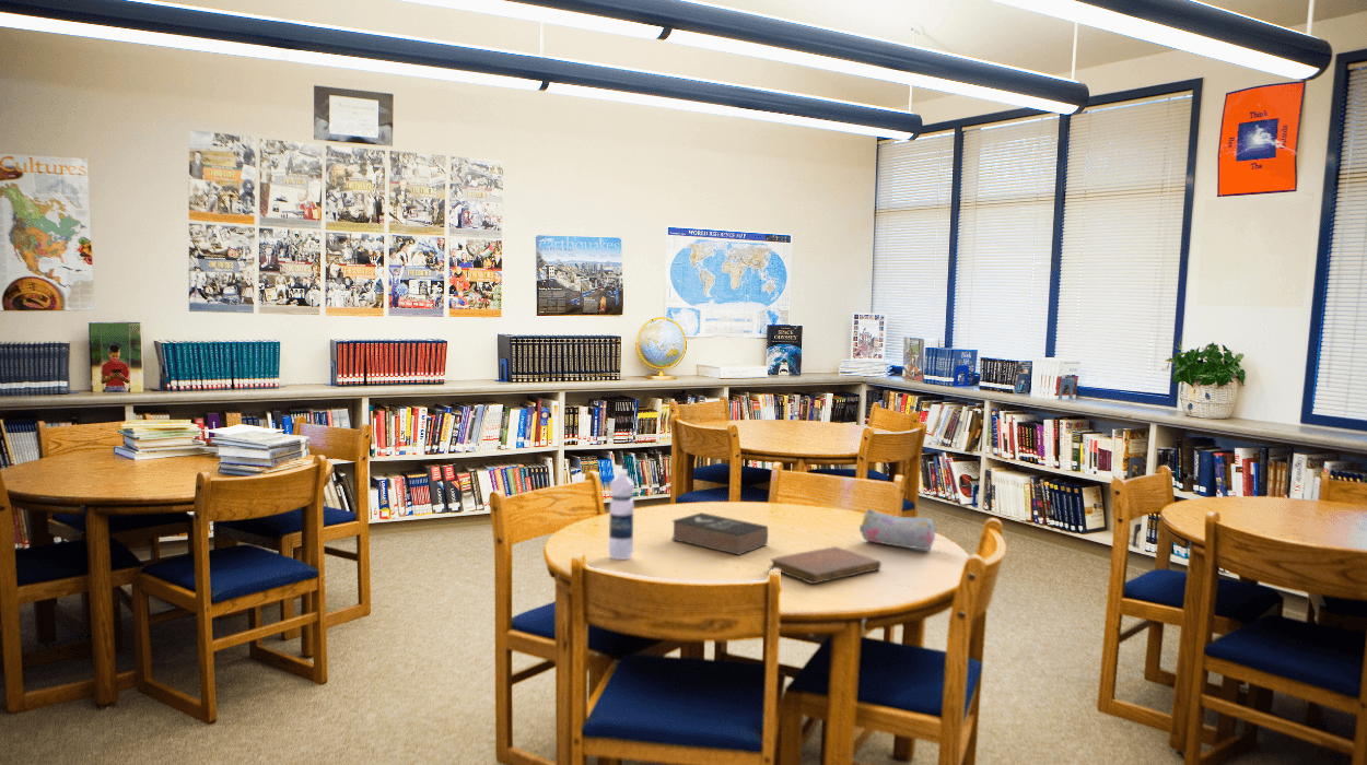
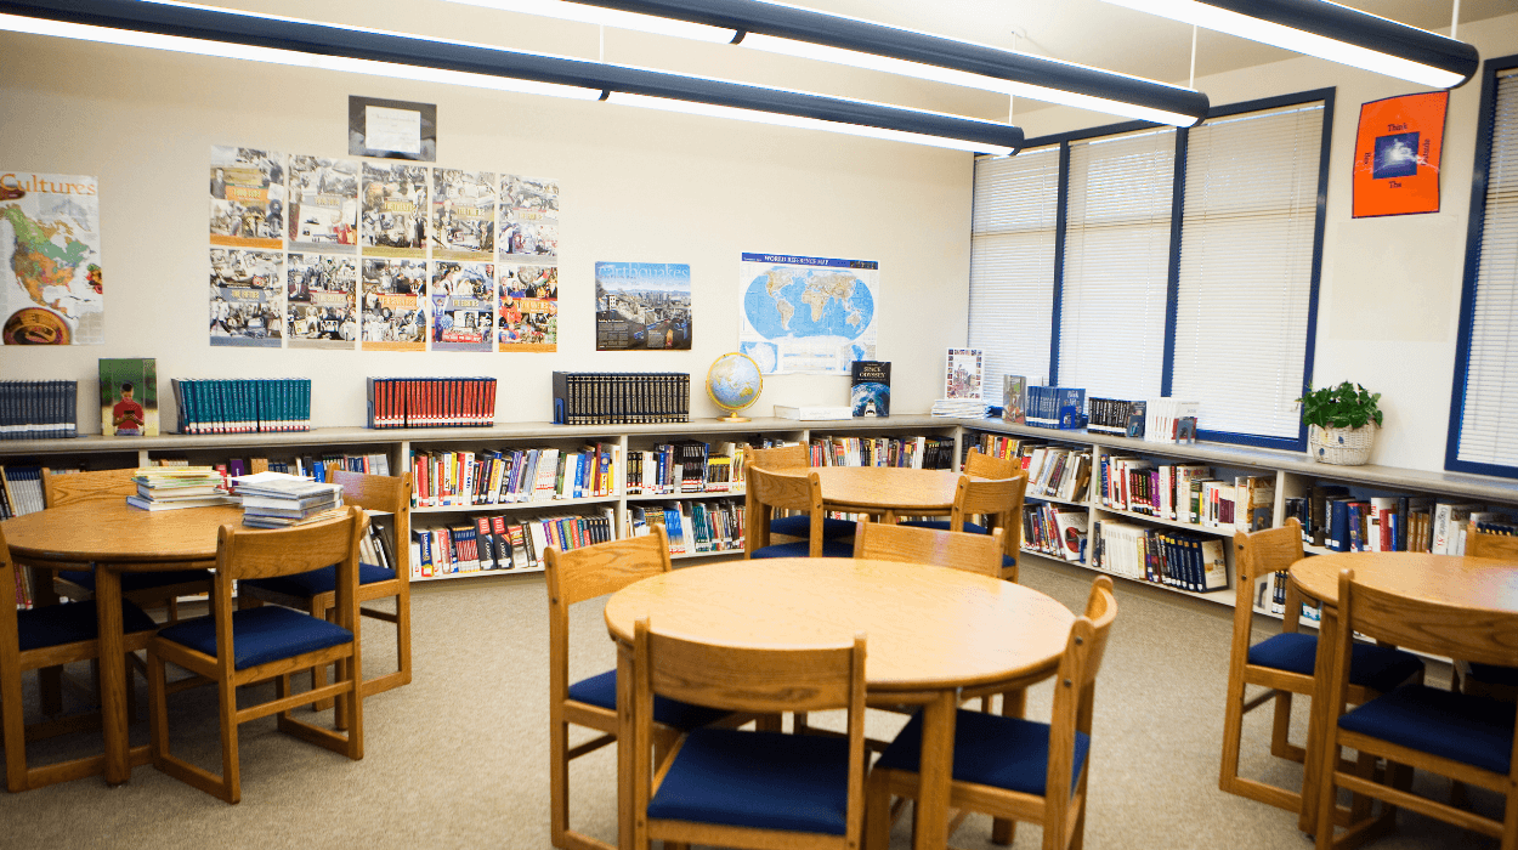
- water bottle [608,468,635,561]
- book [670,511,769,556]
- pencil case [858,508,936,551]
- notebook [769,545,883,585]
